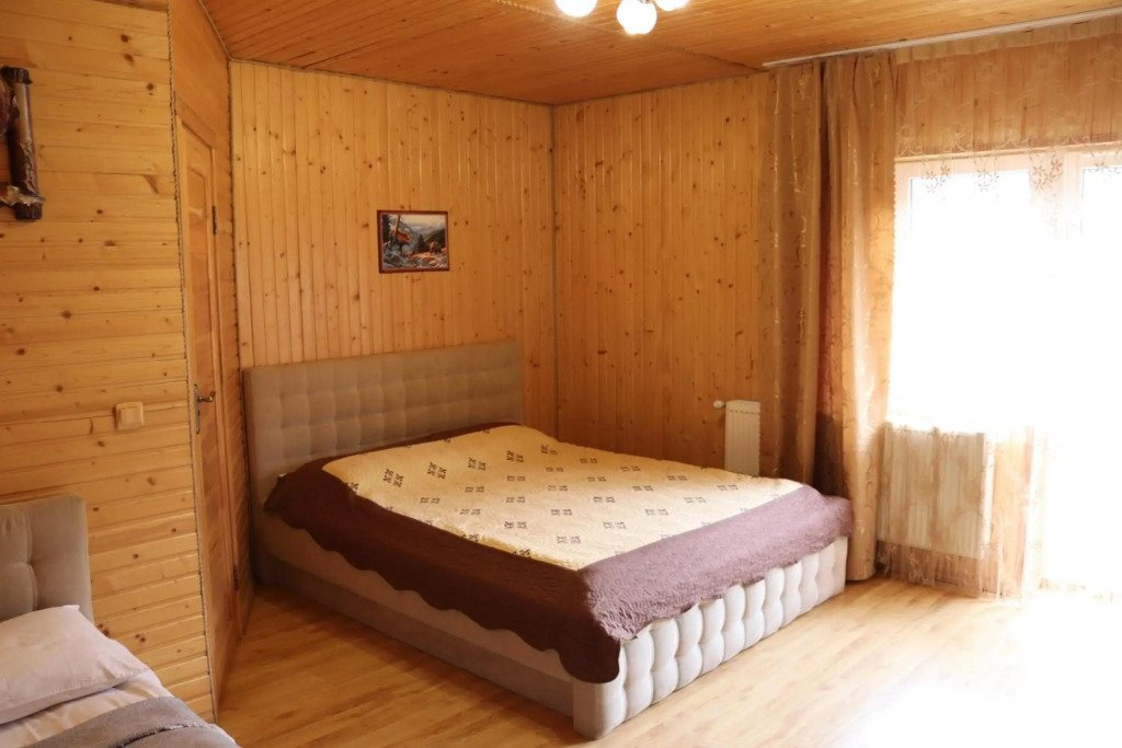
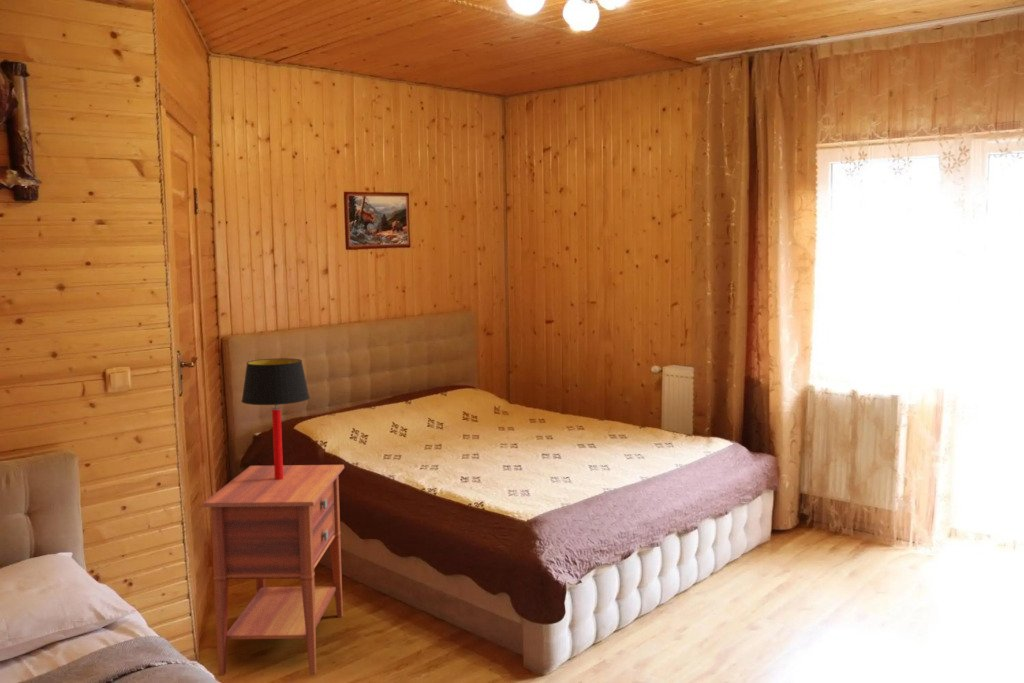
+ nightstand [201,464,345,677]
+ table lamp [240,357,311,480]
